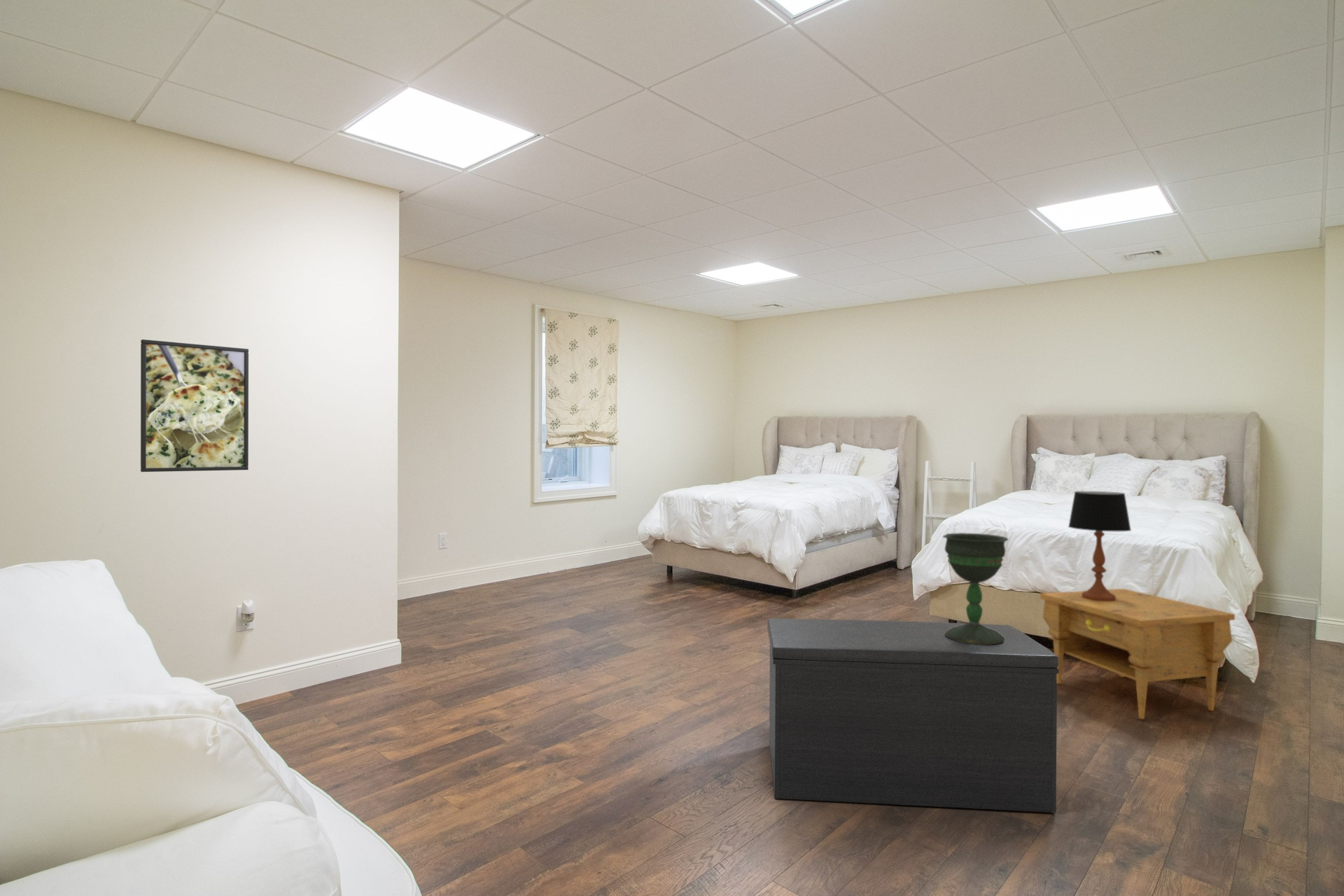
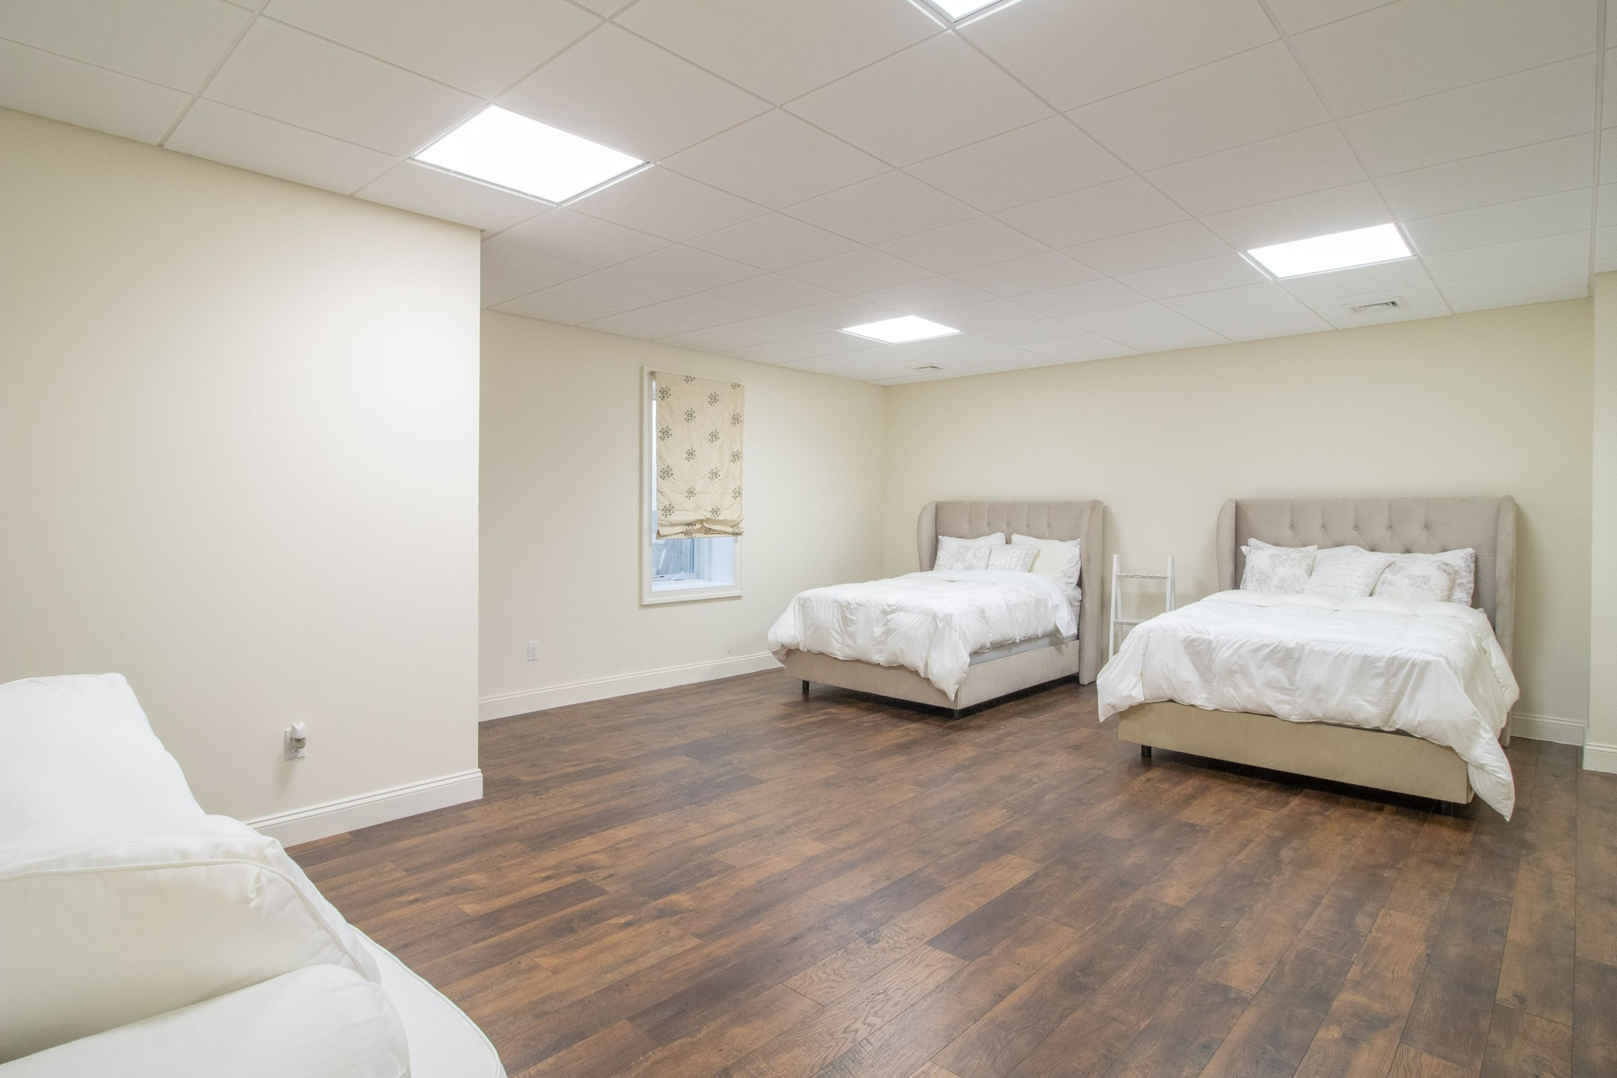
- nightstand [1040,588,1236,720]
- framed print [140,339,249,472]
- chalice [942,532,1009,645]
- bench [766,618,1059,813]
- table lamp [1068,491,1132,601]
